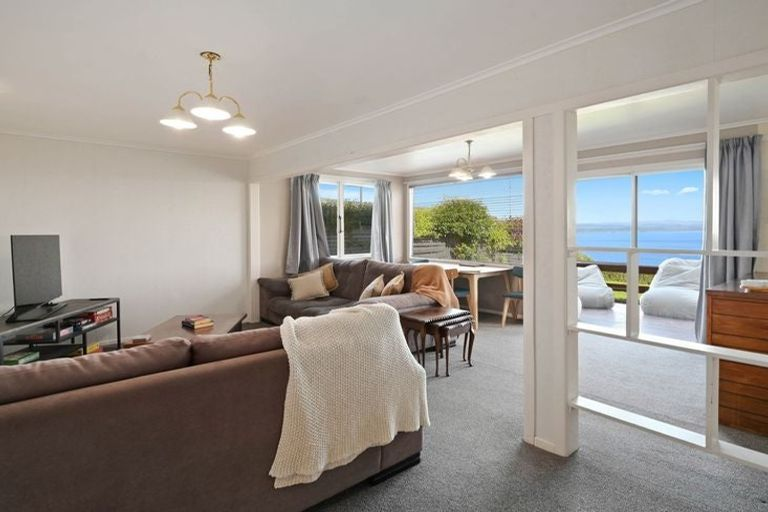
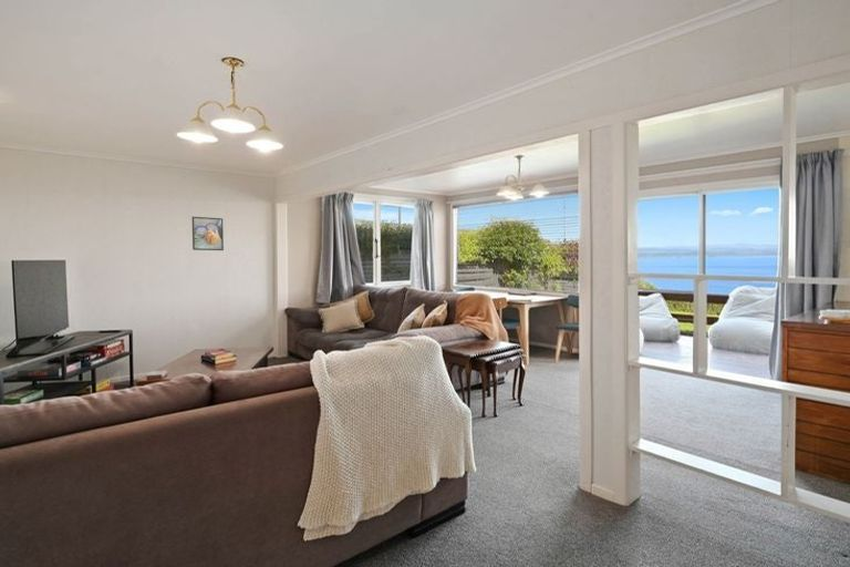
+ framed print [191,216,225,251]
